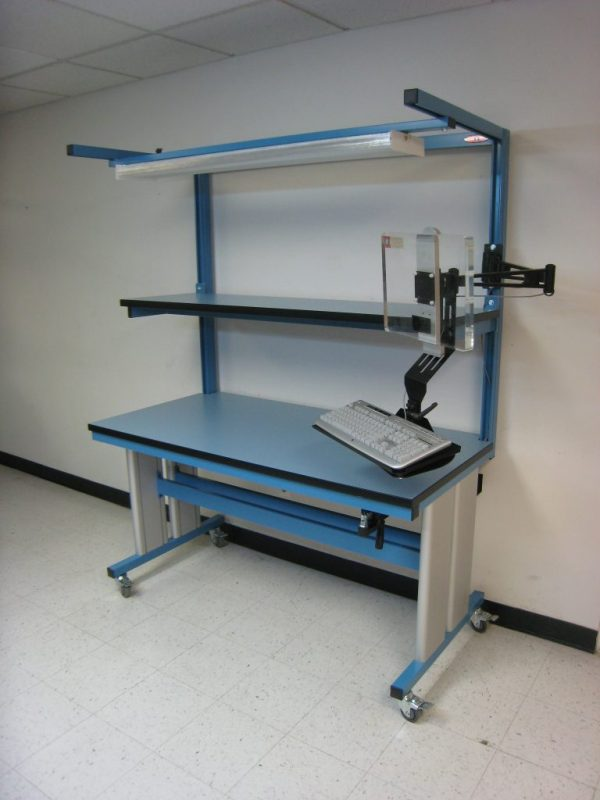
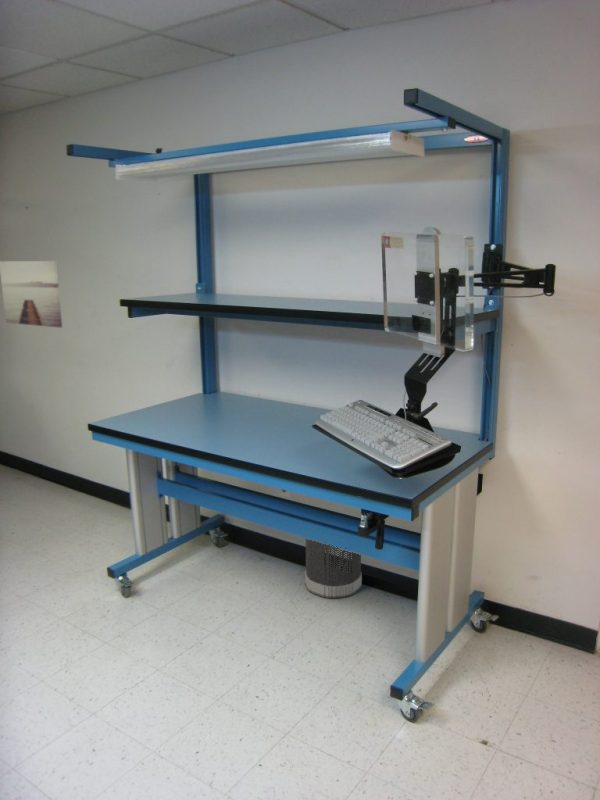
+ wastebasket [304,538,363,599]
+ wall art [0,260,63,329]
